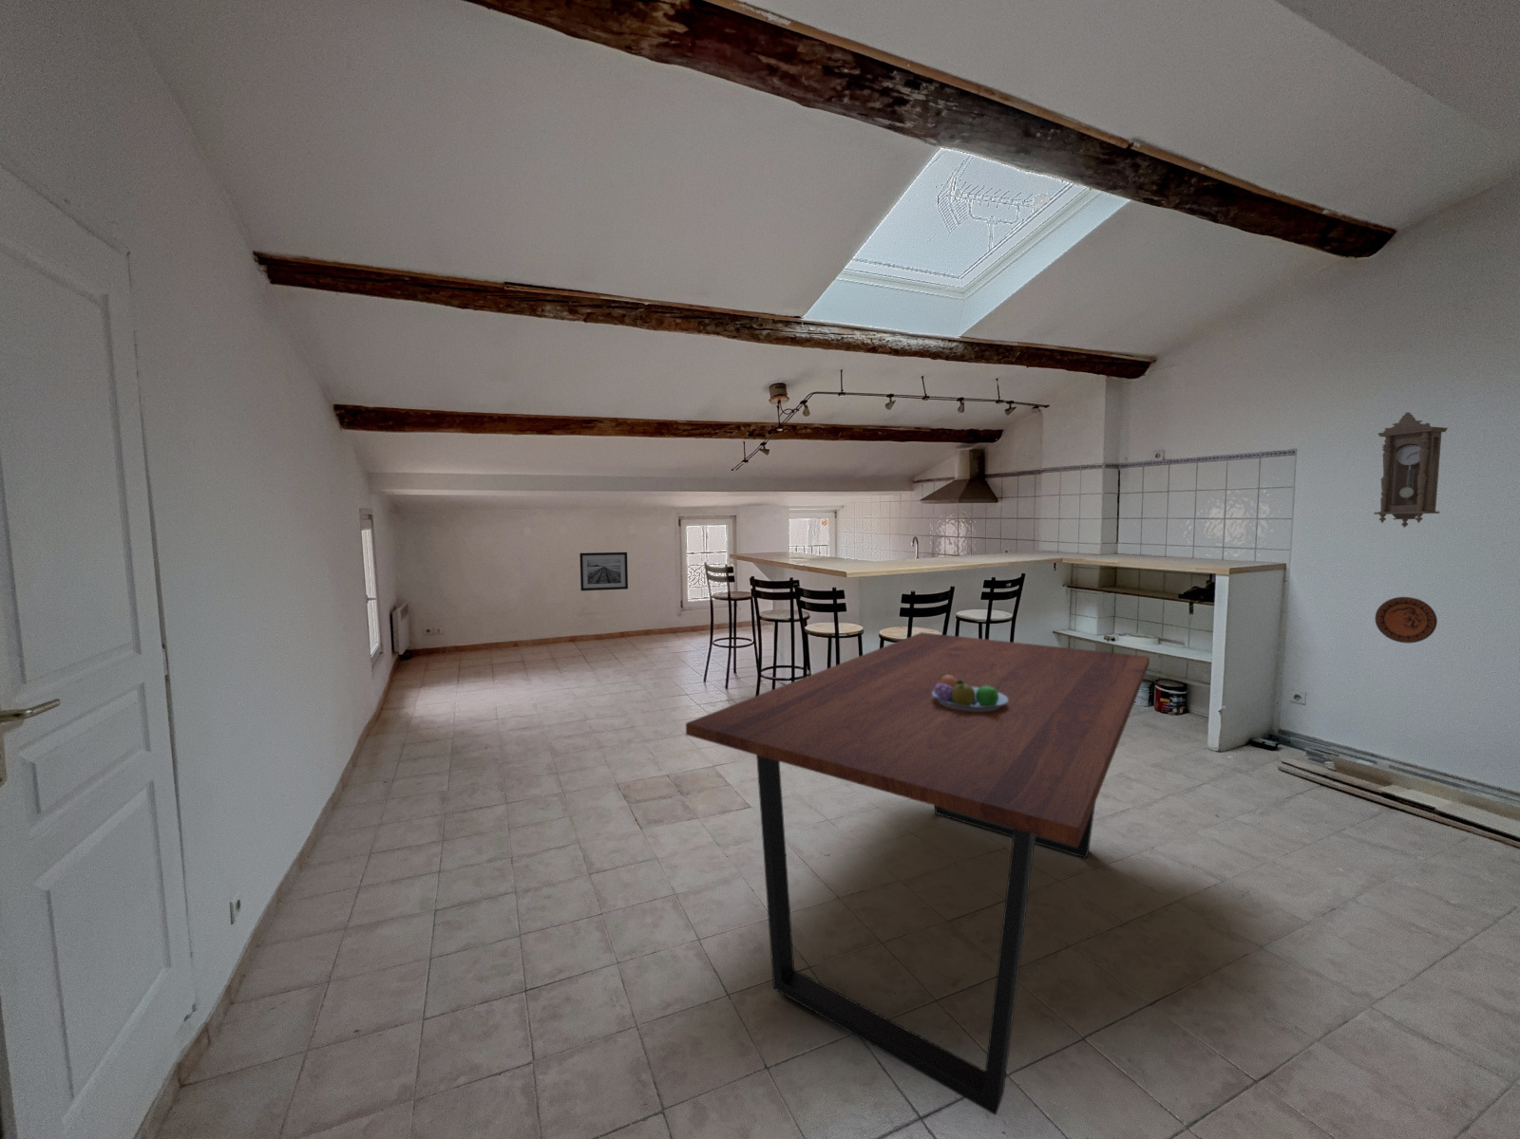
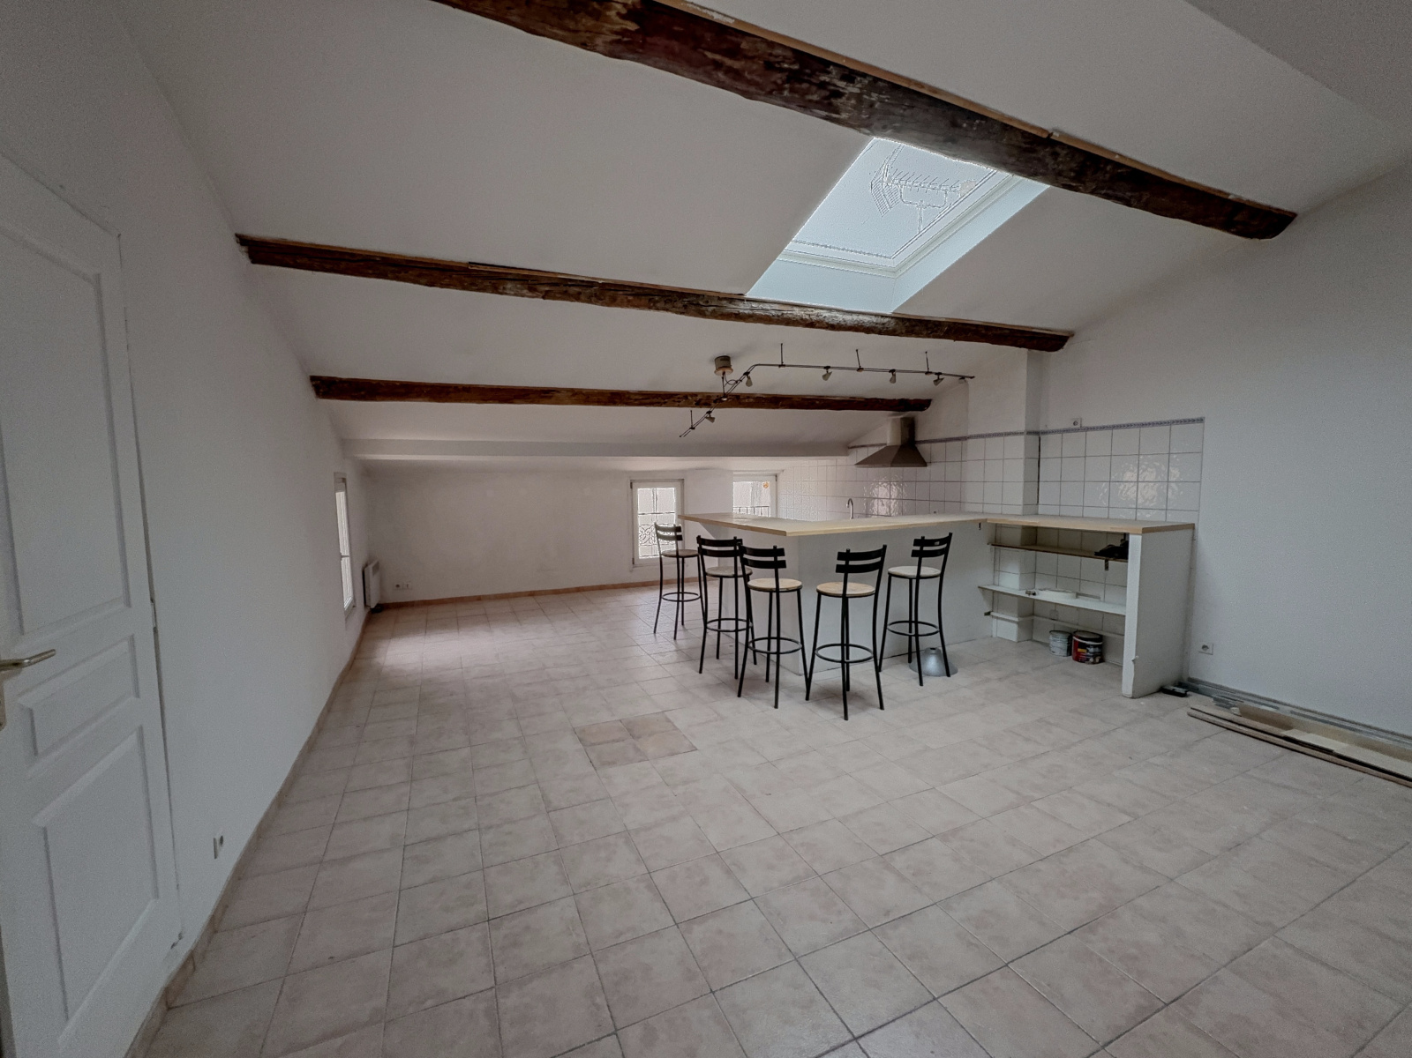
- dining table [685,632,1150,1116]
- fruit bowl [932,674,1008,712]
- decorative plate [1374,596,1439,644]
- pendulum clock [1373,412,1448,529]
- wall art [578,552,628,591]
